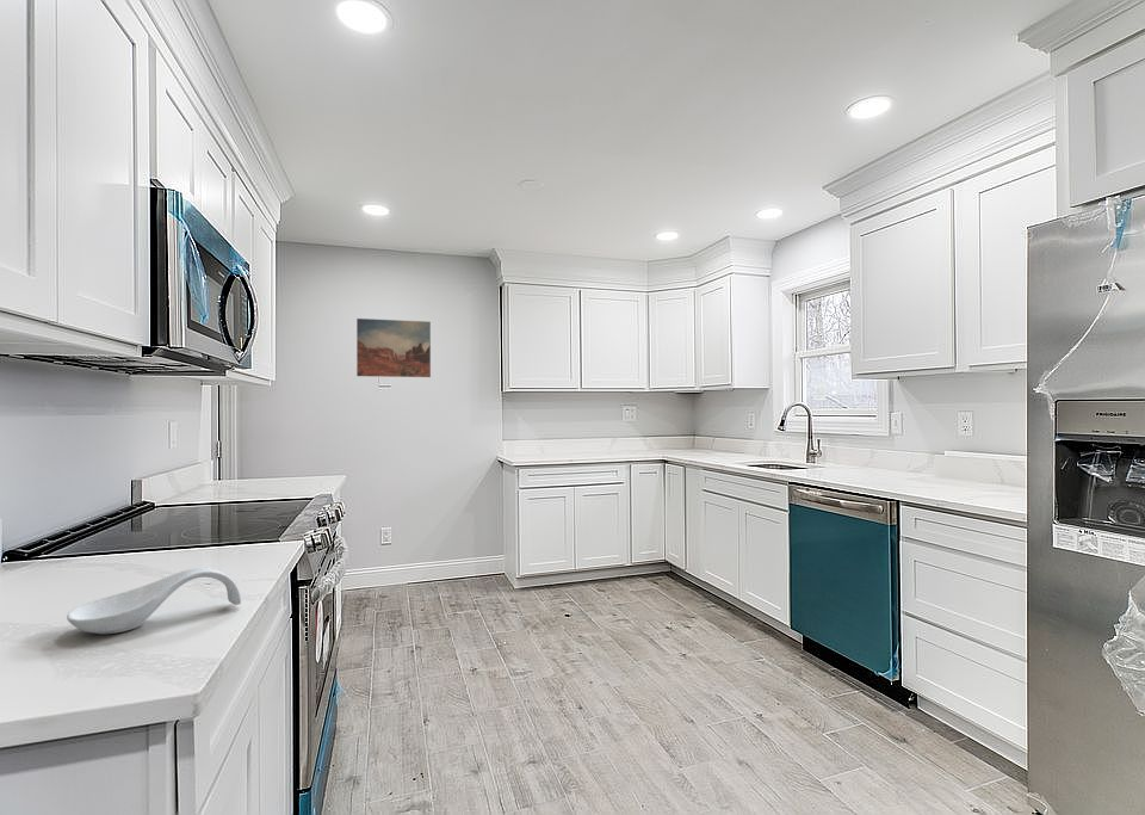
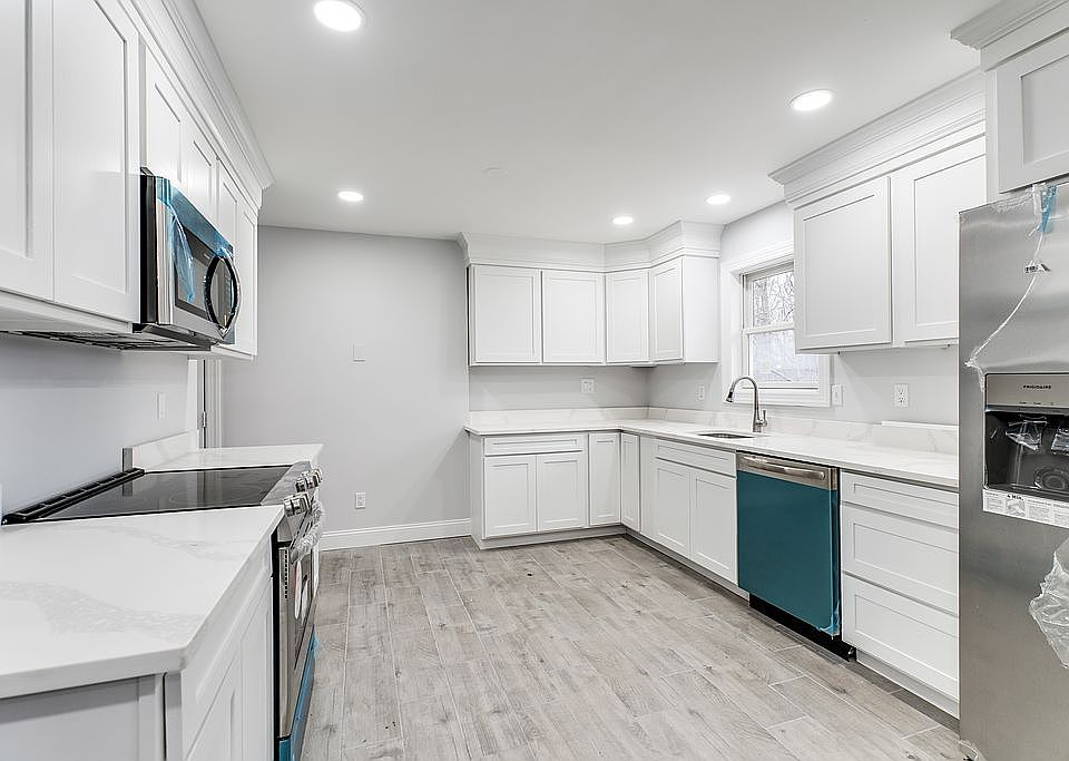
- spoon rest [66,567,242,635]
- wall art [355,317,432,378]
